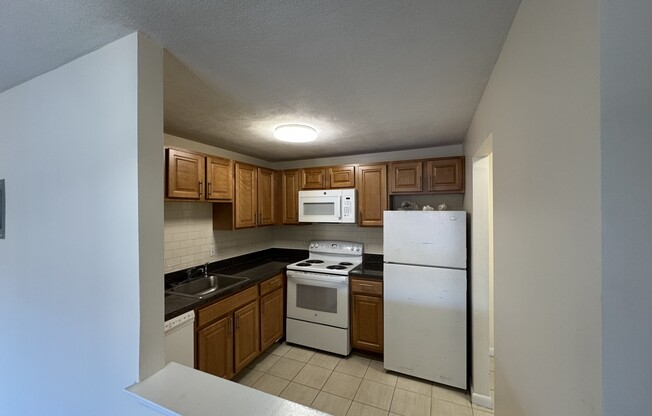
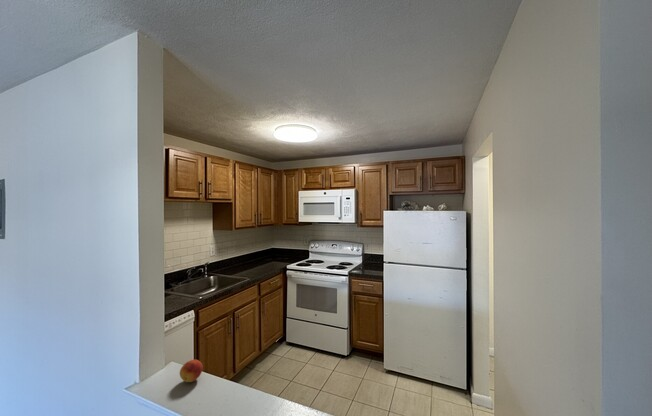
+ fruit [179,358,204,383]
